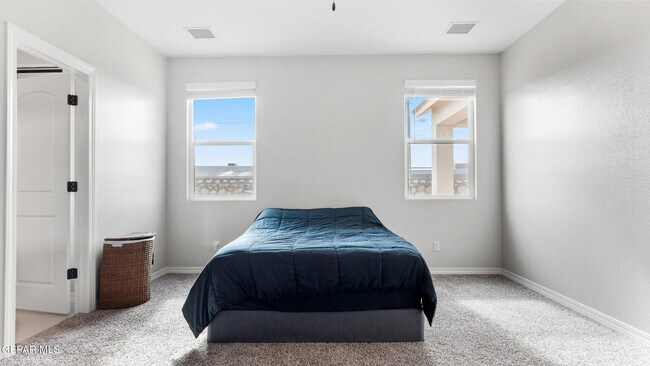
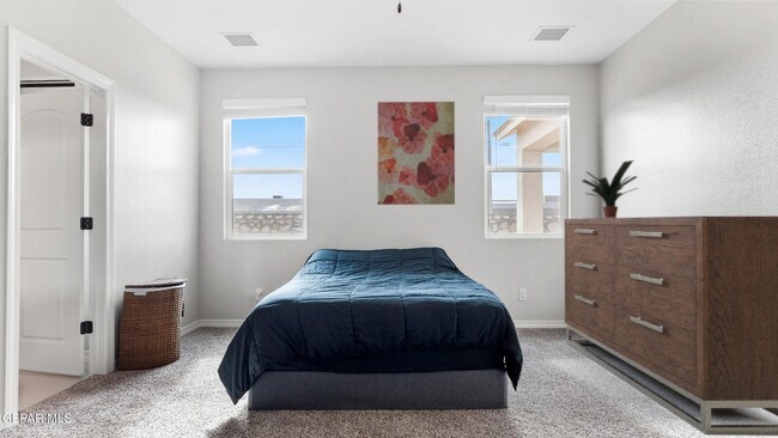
+ wall art [376,101,456,206]
+ dresser [564,215,778,437]
+ potted plant [581,159,639,218]
